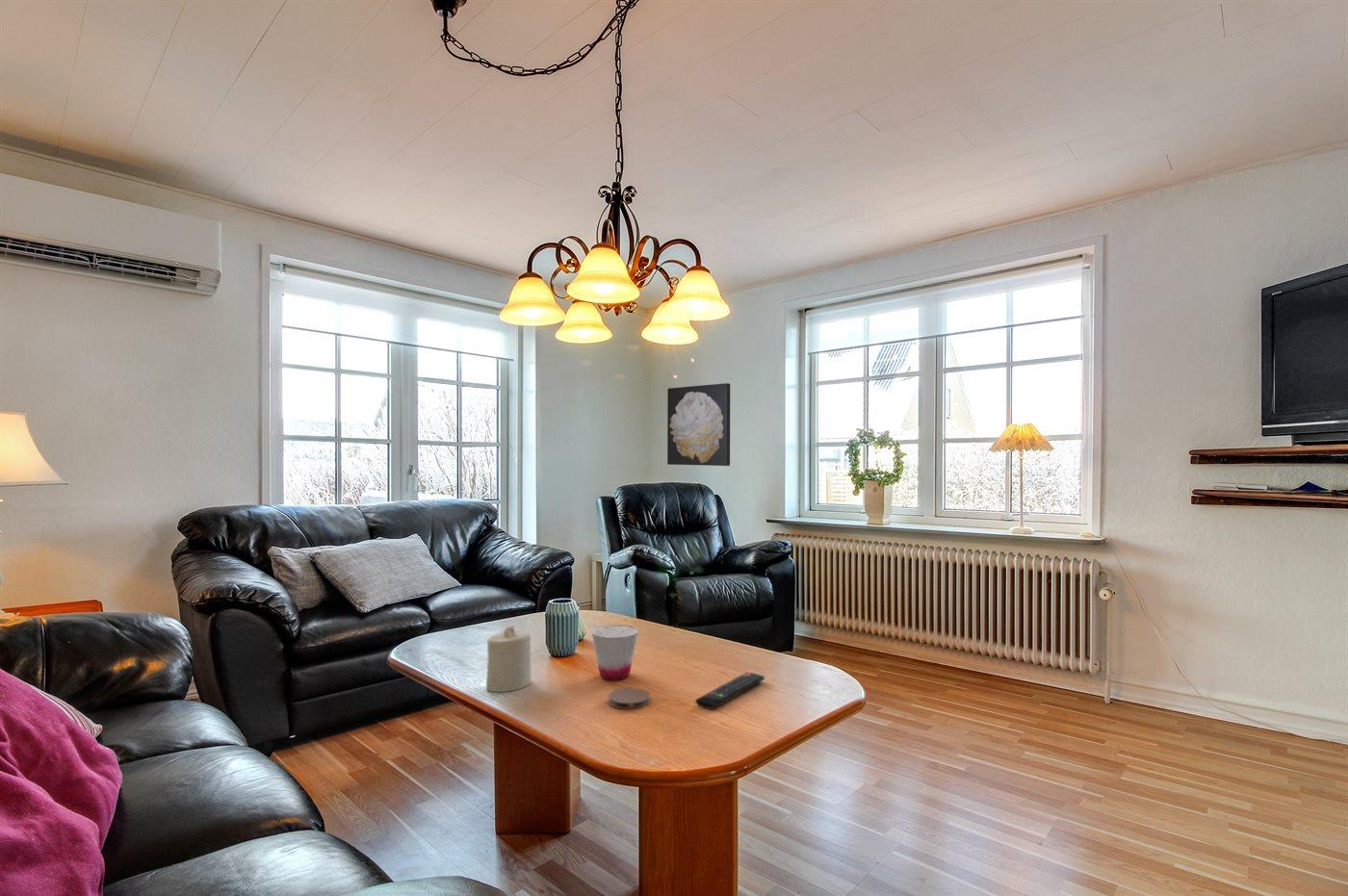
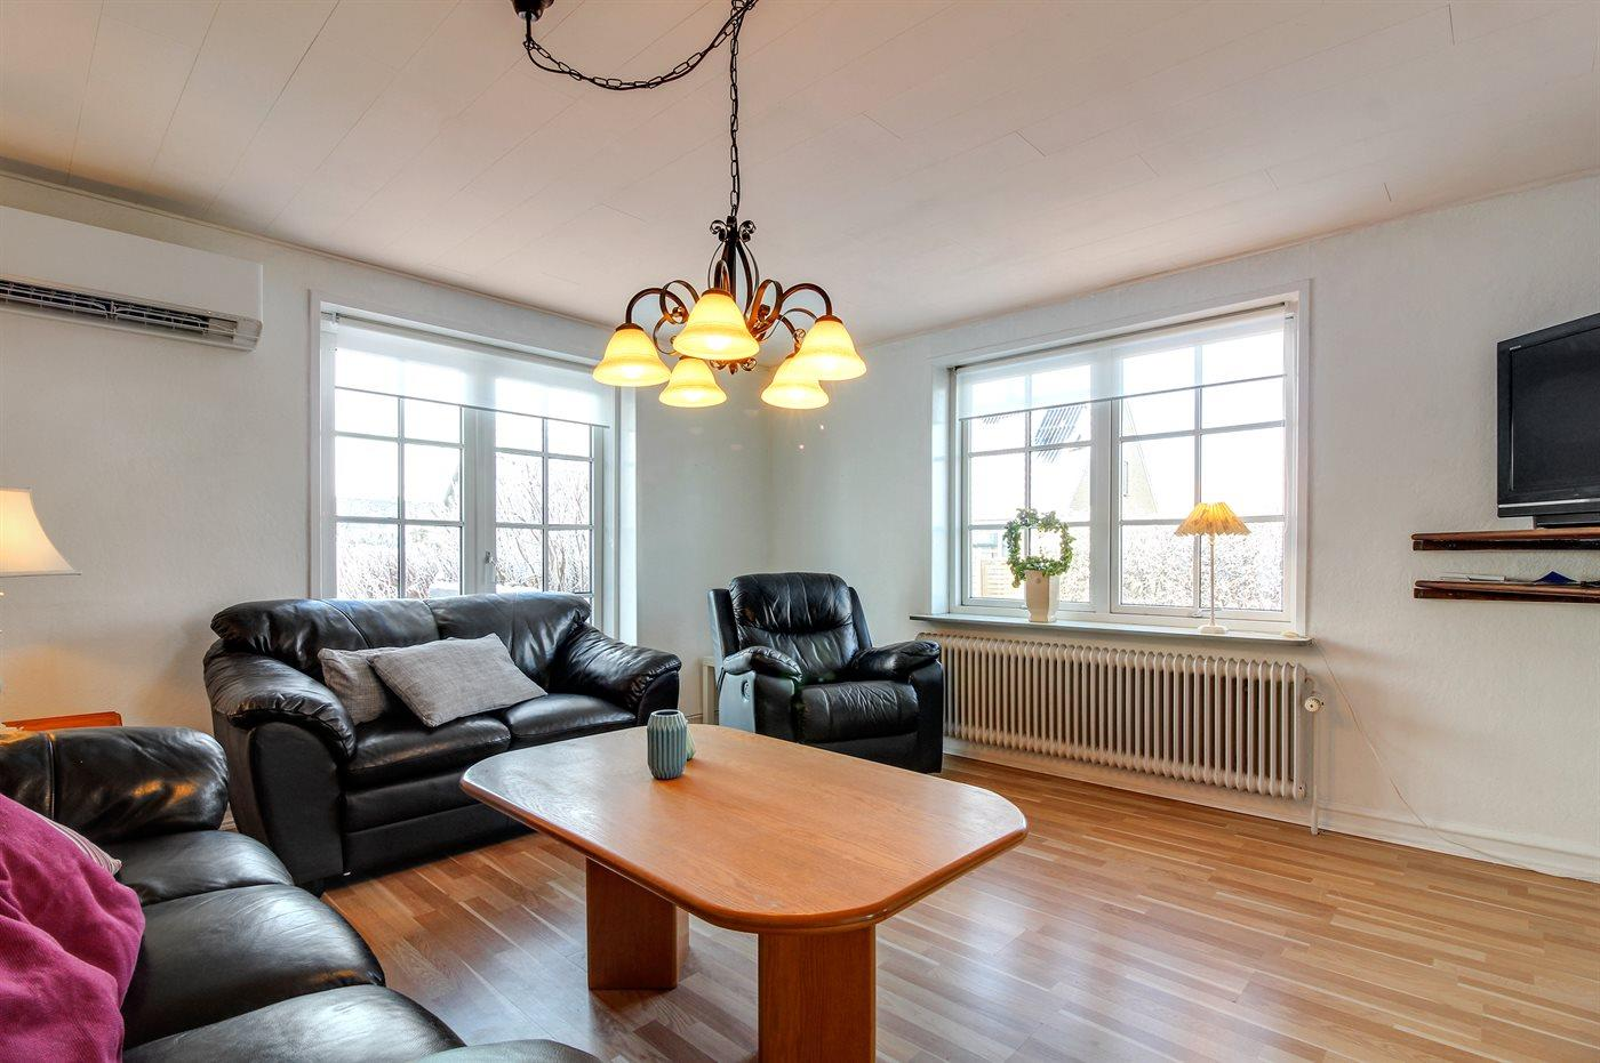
- cup [591,624,639,681]
- candle [485,625,531,693]
- remote control [694,672,765,710]
- coaster [608,686,651,710]
- wall art [666,382,731,467]
